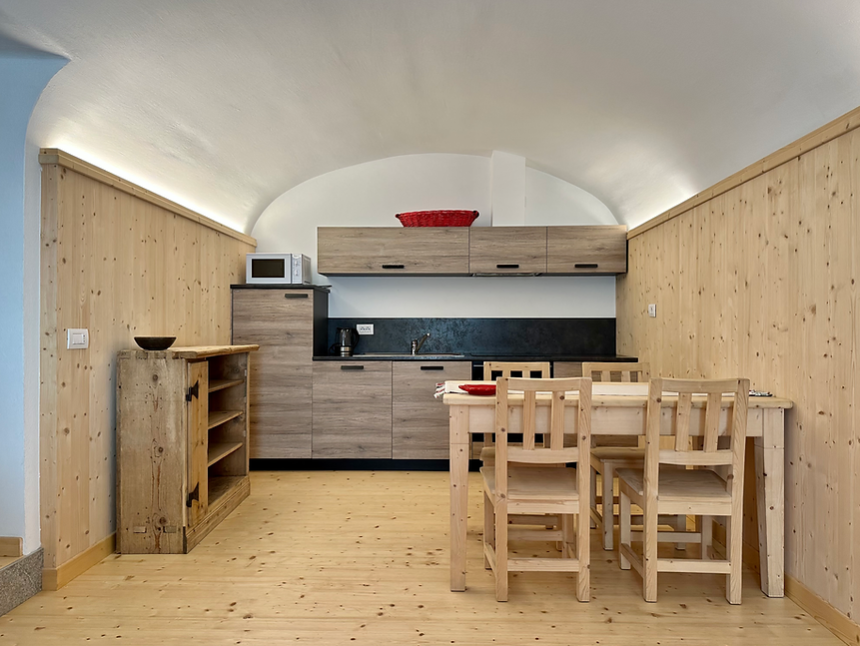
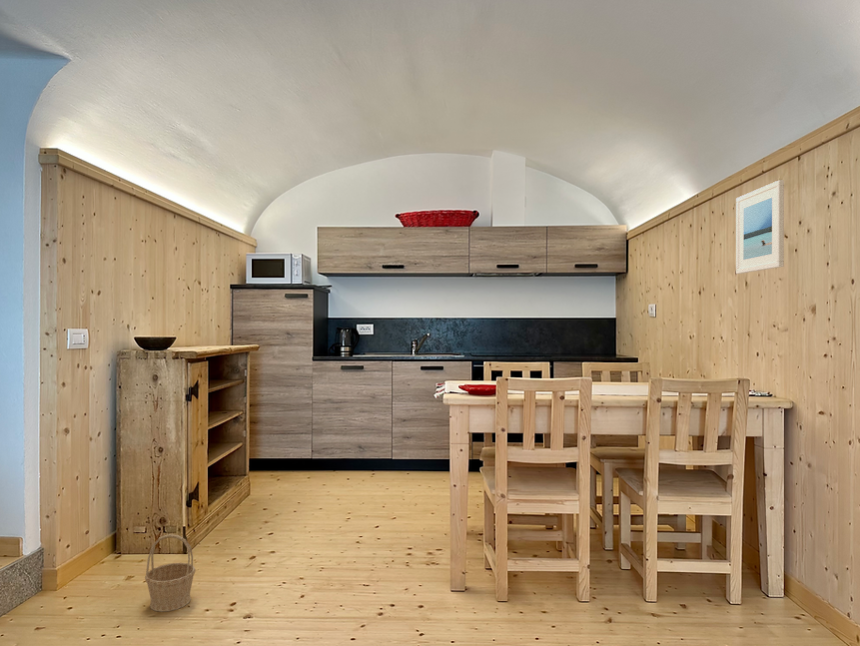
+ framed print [735,179,785,275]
+ basket [144,533,197,613]
